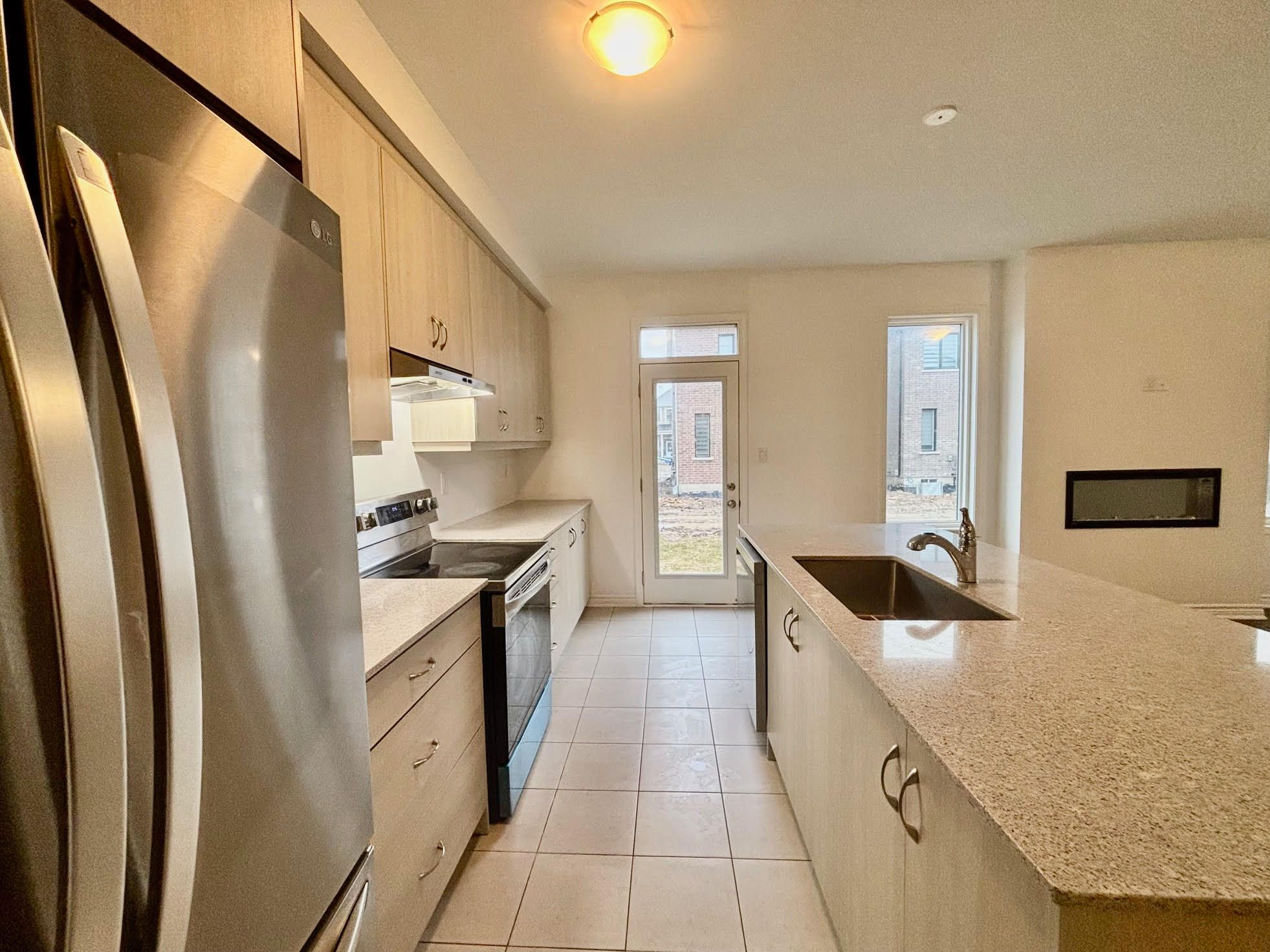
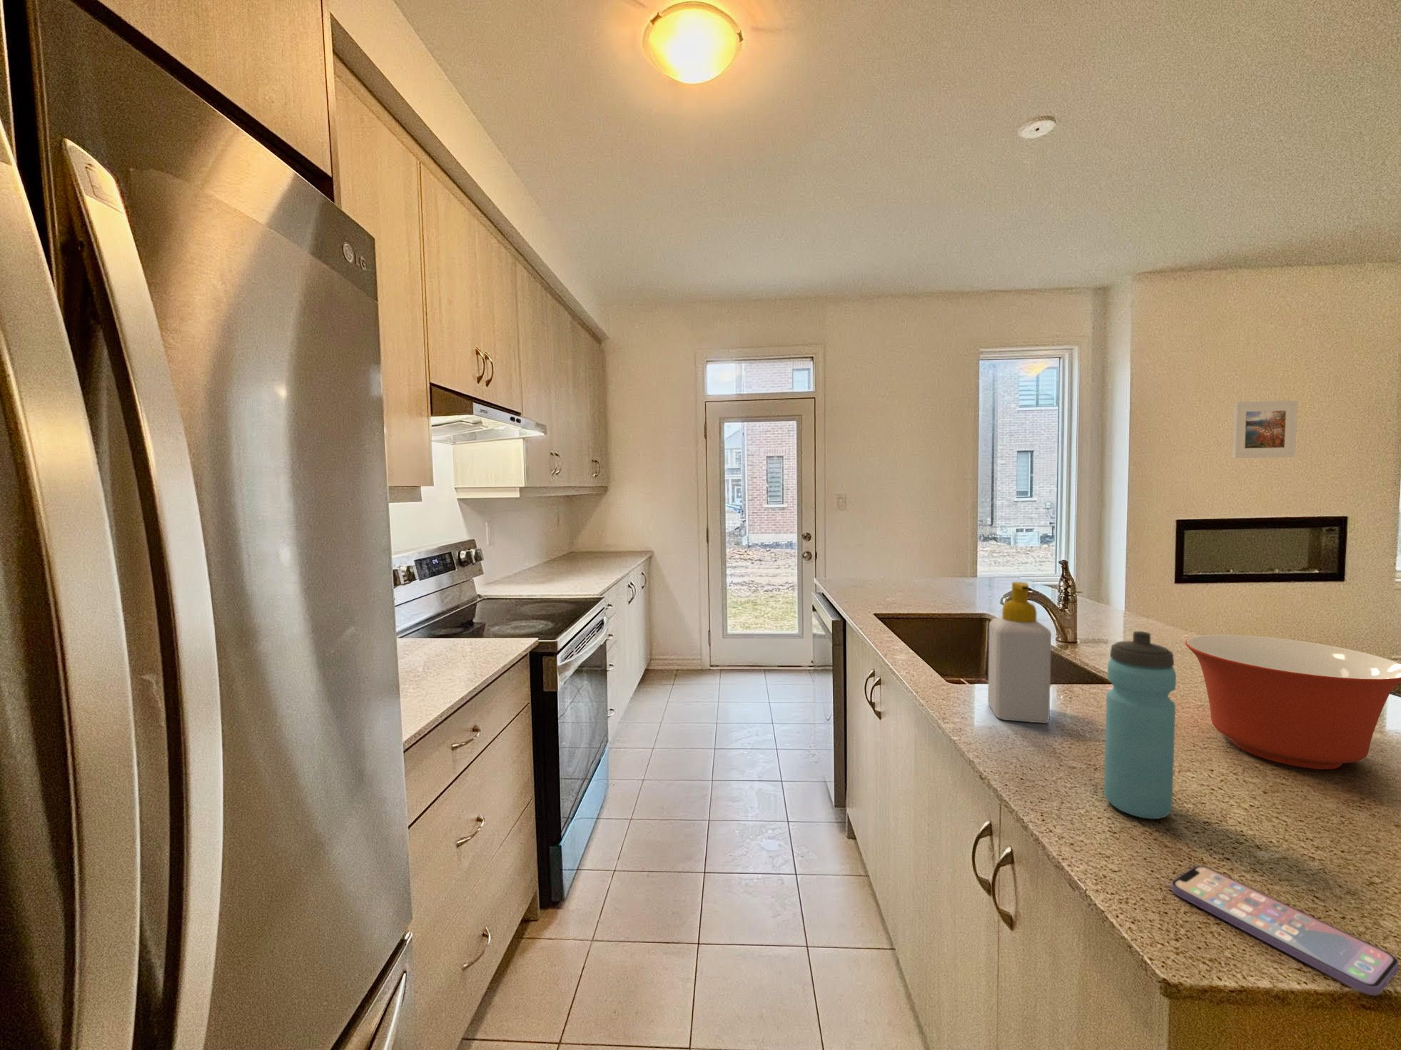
+ mixing bowl [1185,634,1401,770]
+ smartphone [1170,865,1400,996]
+ soap bottle [987,581,1052,724]
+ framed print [1231,399,1298,459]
+ water bottle [1103,631,1177,819]
